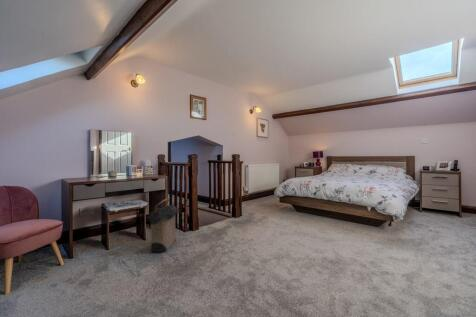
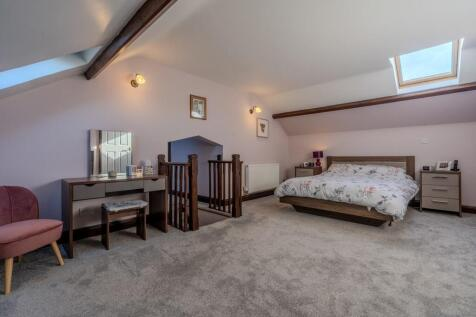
- laundry hamper [145,198,180,254]
